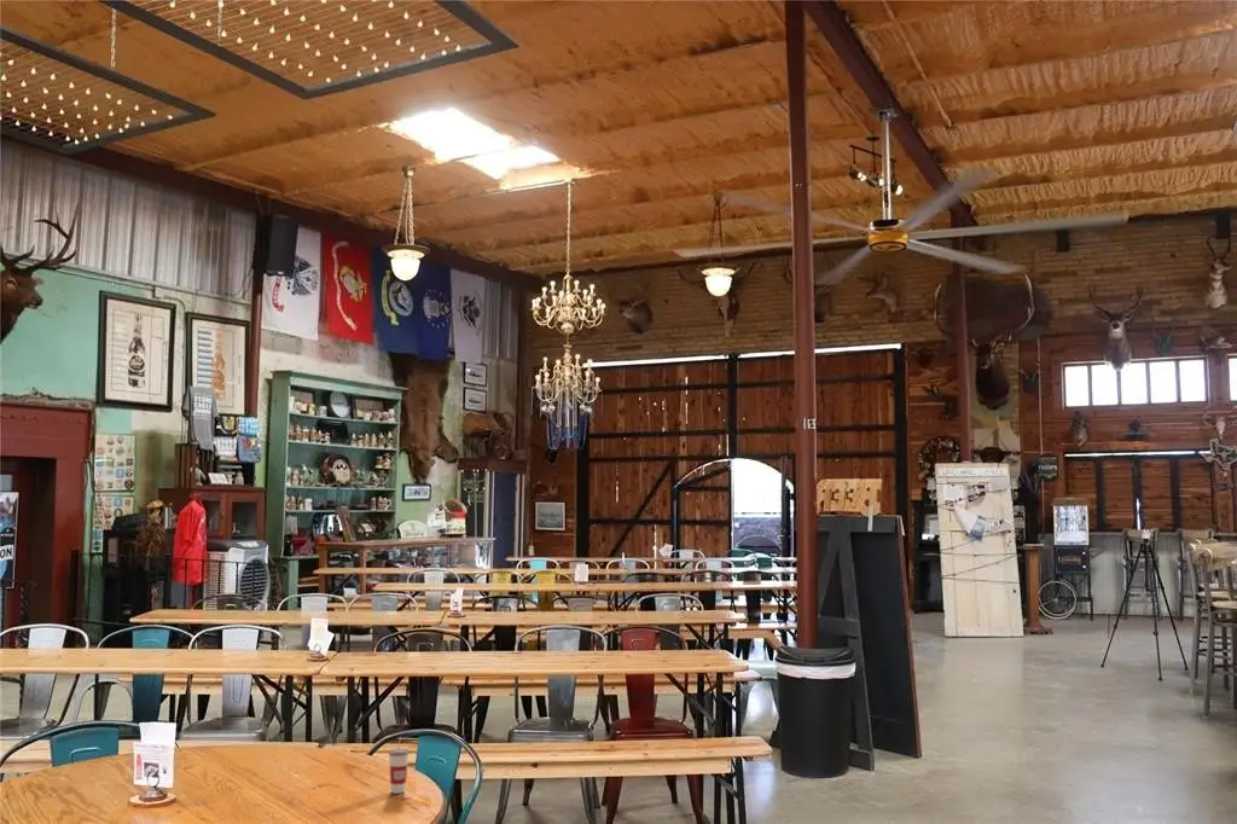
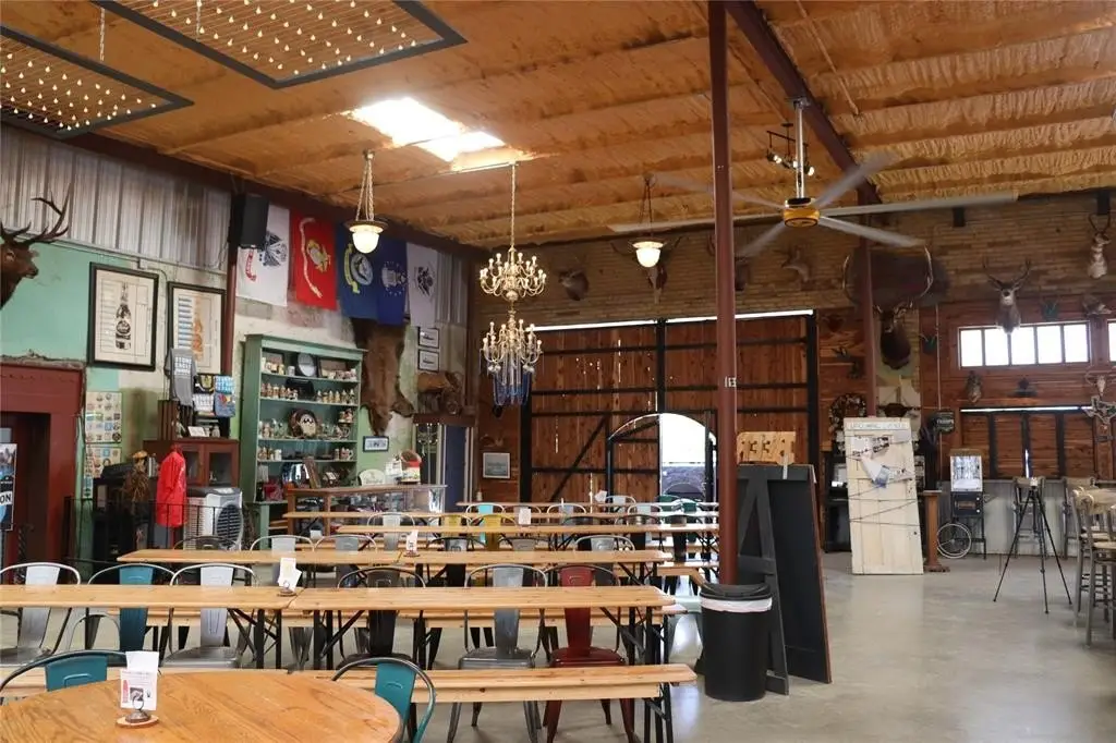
- cup [388,736,410,795]
